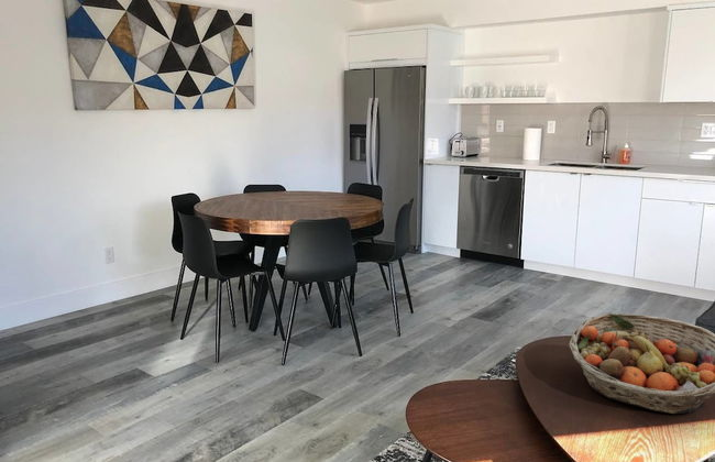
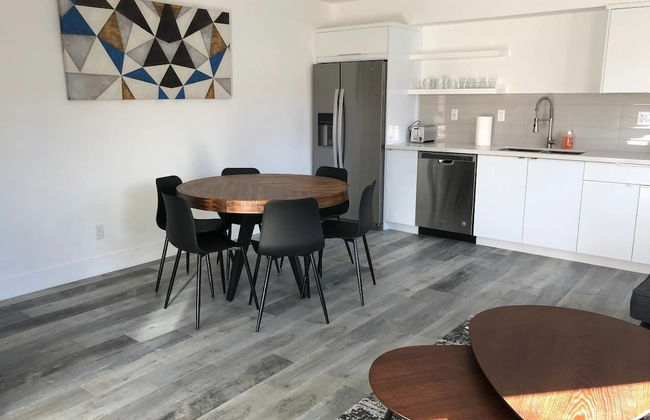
- fruit basket [569,312,715,415]
